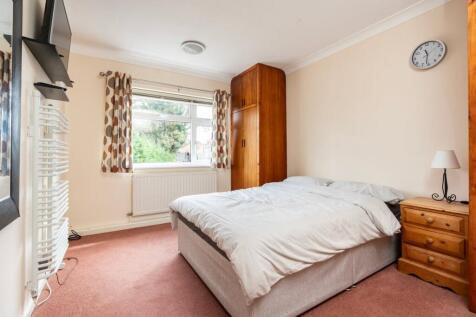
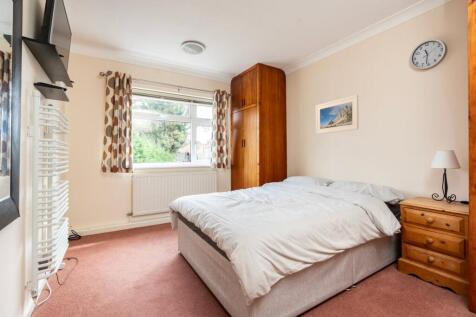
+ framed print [315,94,359,135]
